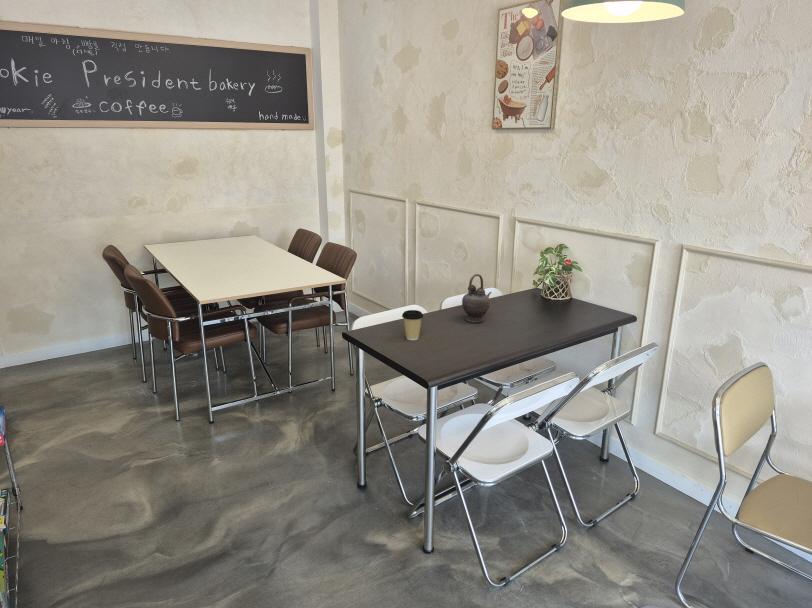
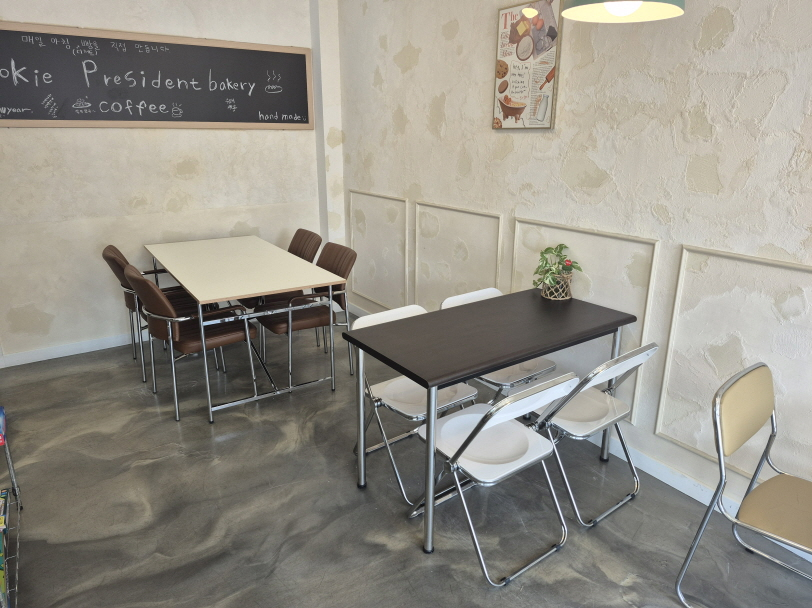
- teapot [461,273,492,324]
- coffee cup [401,309,424,341]
